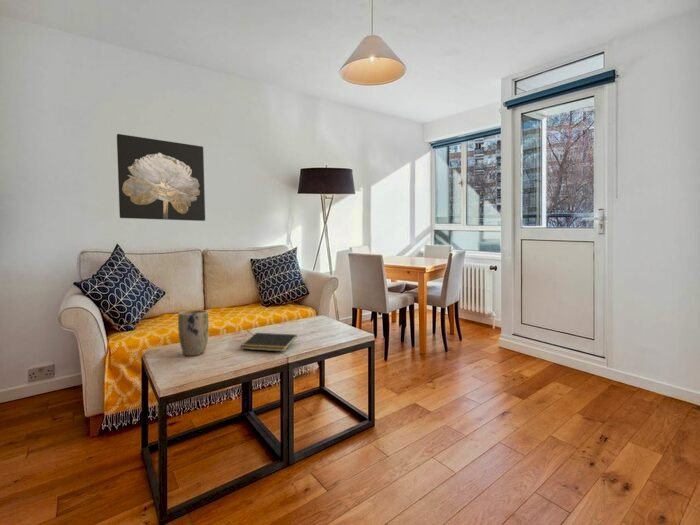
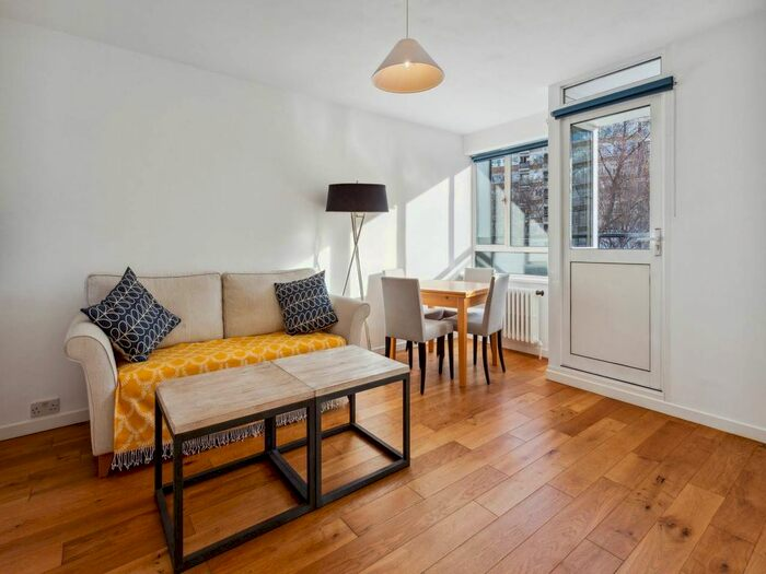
- notepad [239,332,298,352]
- wall art [116,133,206,222]
- plant pot [177,309,210,357]
